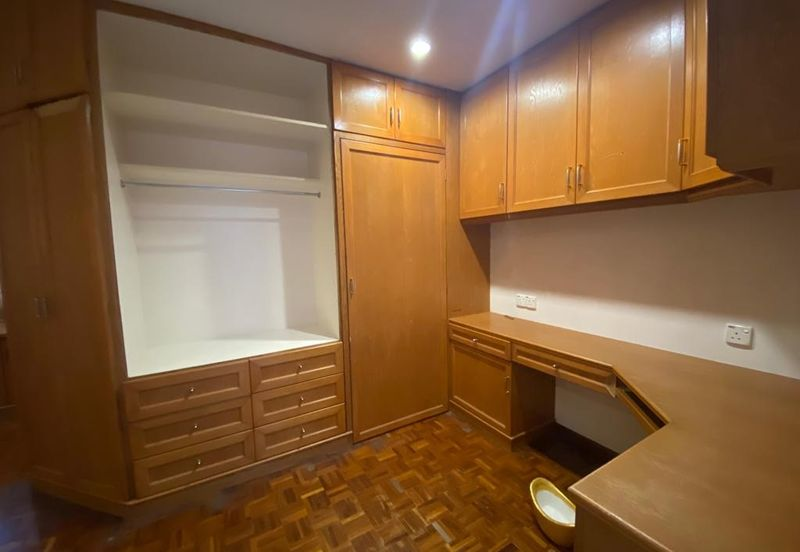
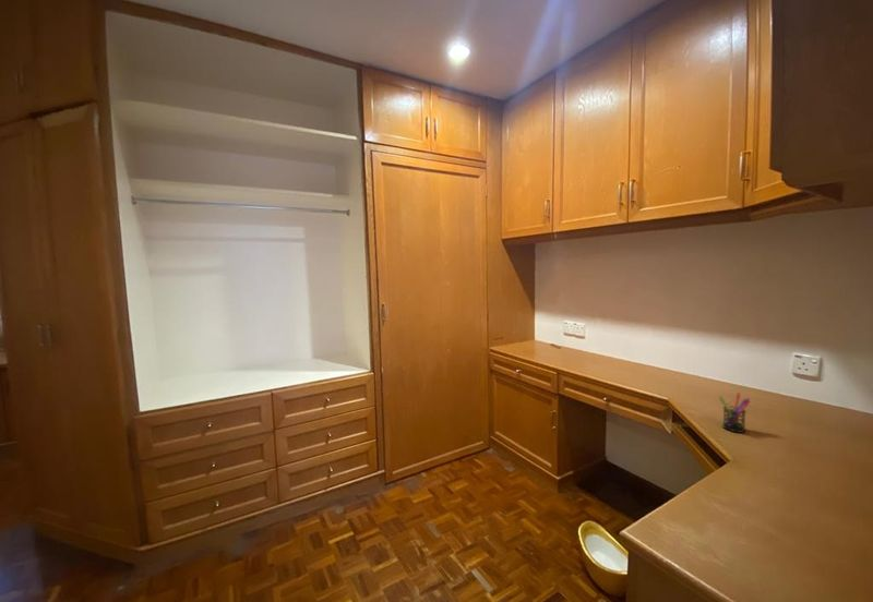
+ pen holder [718,392,751,434]
